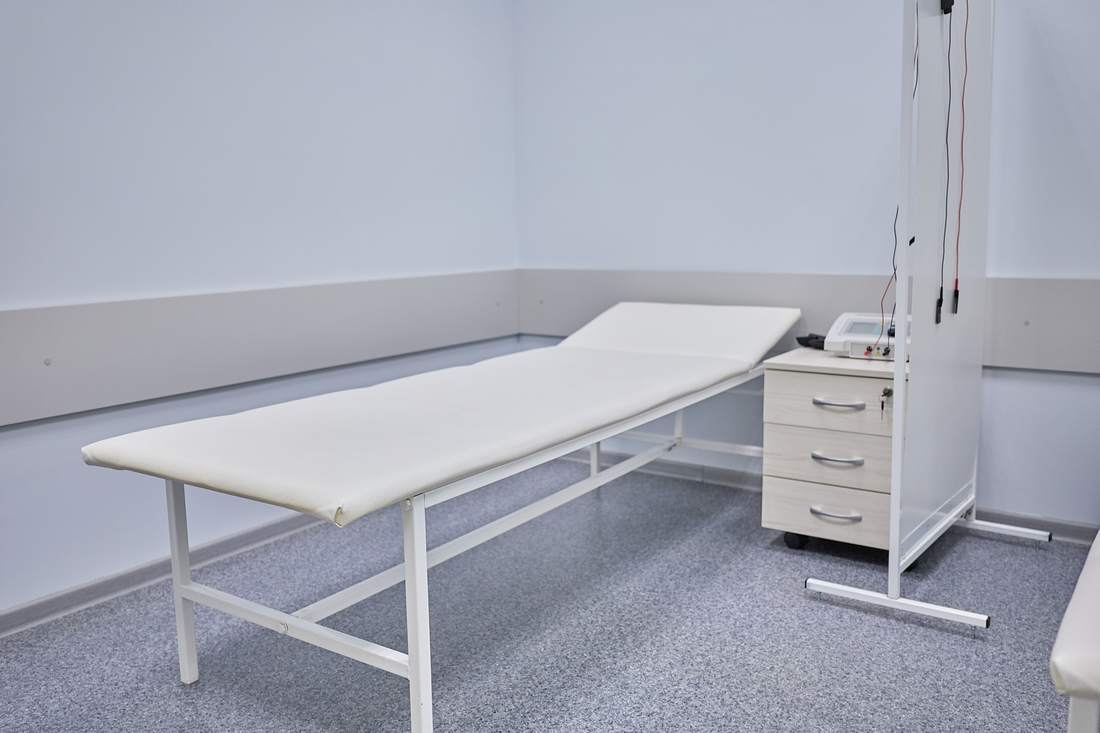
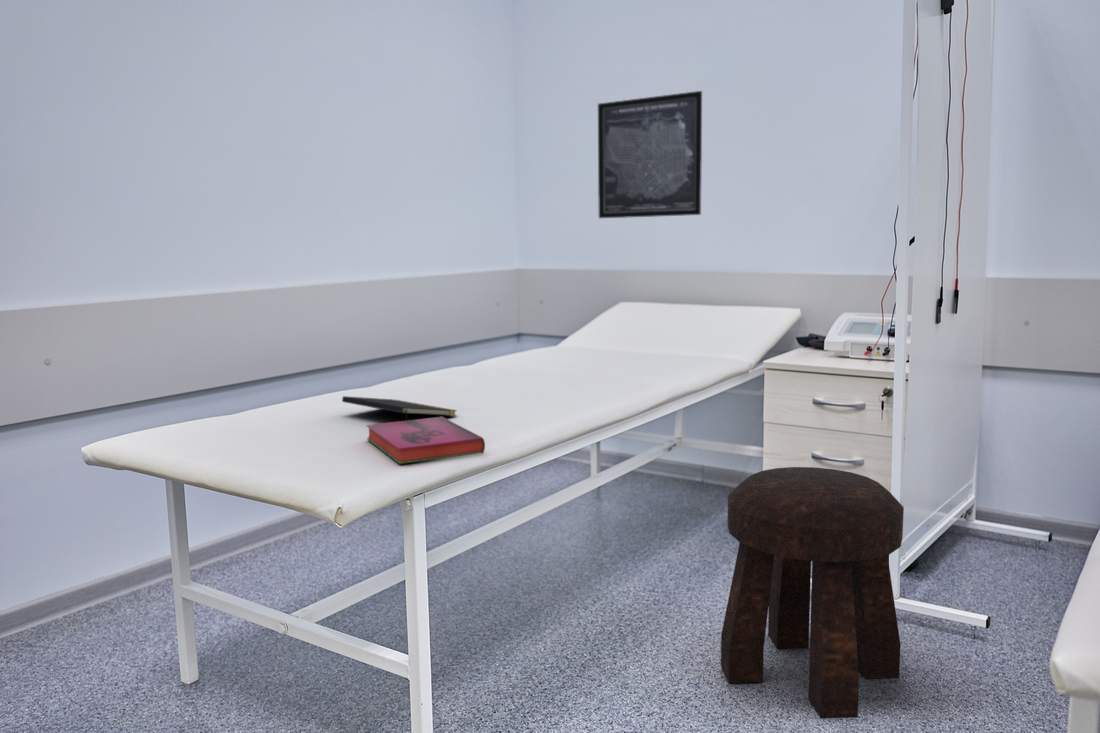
+ notepad [341,395,458,421]
+ hardback book [365,415,486,465]
+ stool [720,466,905,719]
+ wall art [597,90,703,219]
